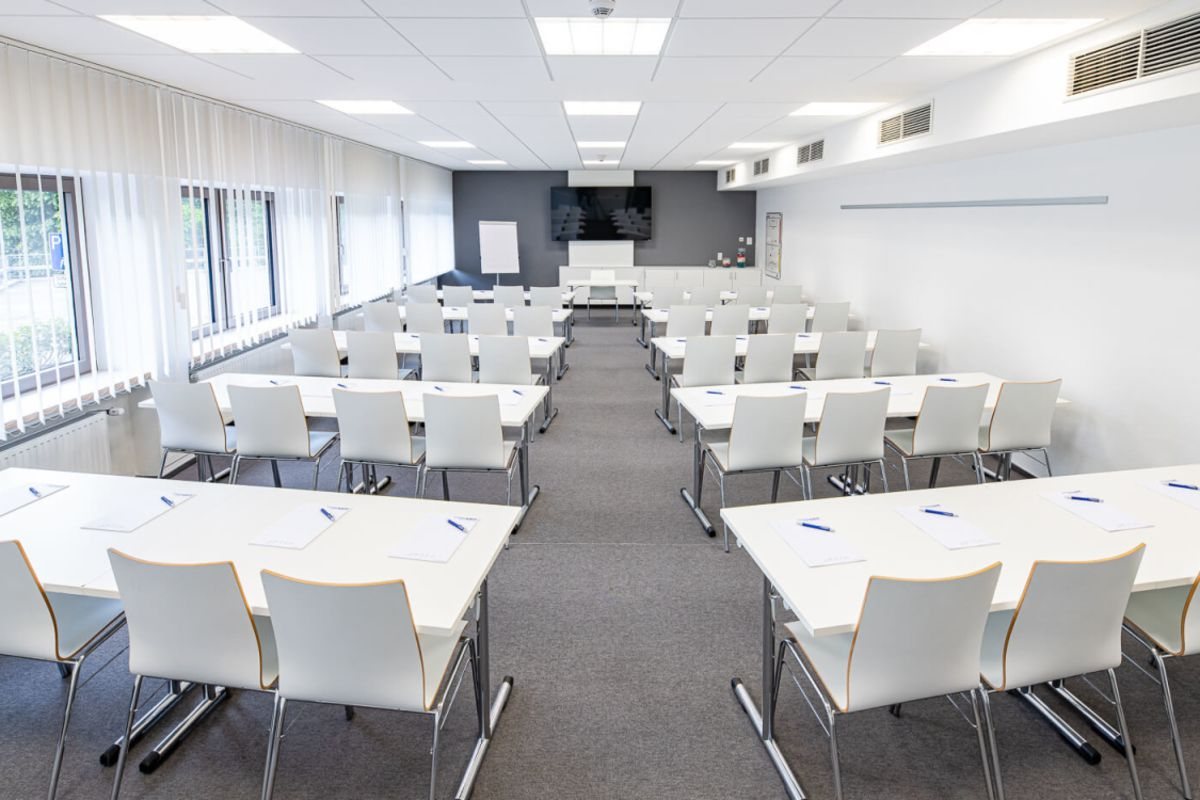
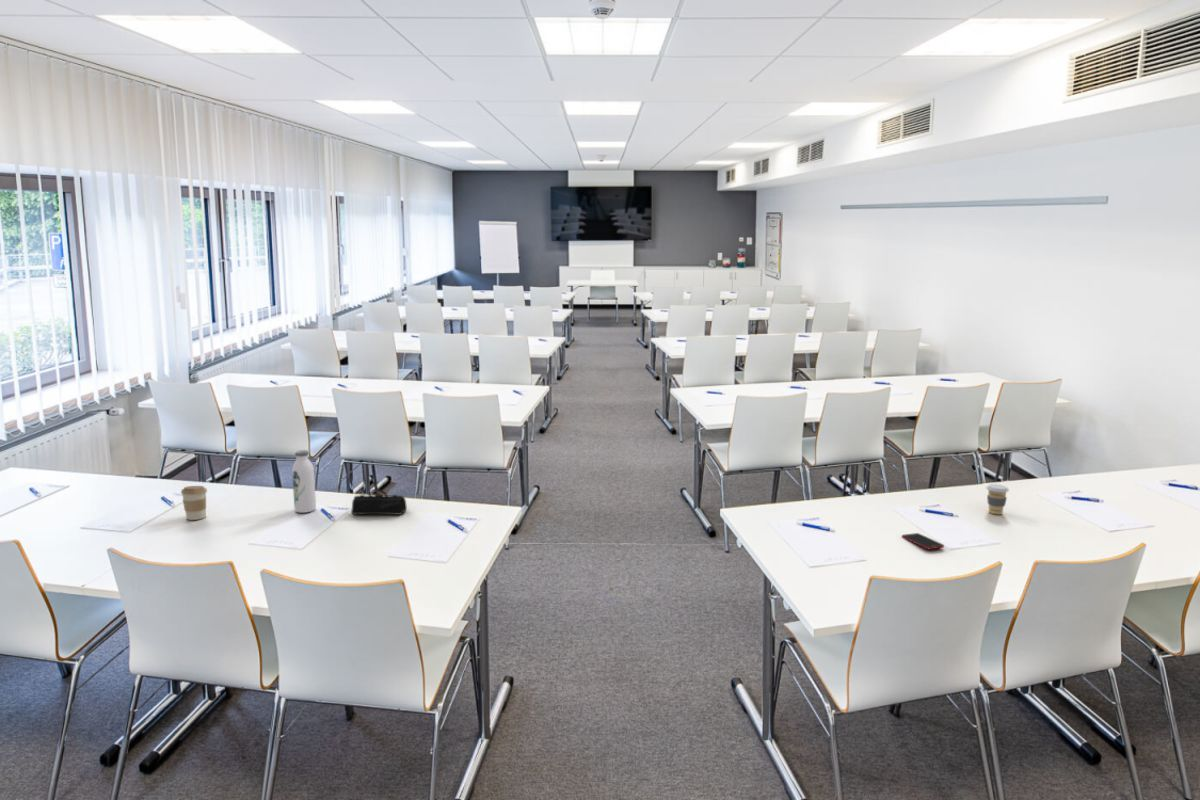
+ coffee cup [180,485,208,521]
+ pencil case [350,488,408,516]
+ coffee cup [985,483,1010,515]
+ cell phone [901,532,945,550]
+ water bottle [291,449,317,514]
